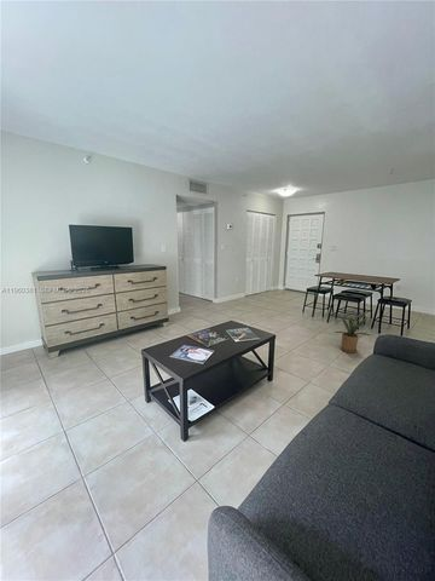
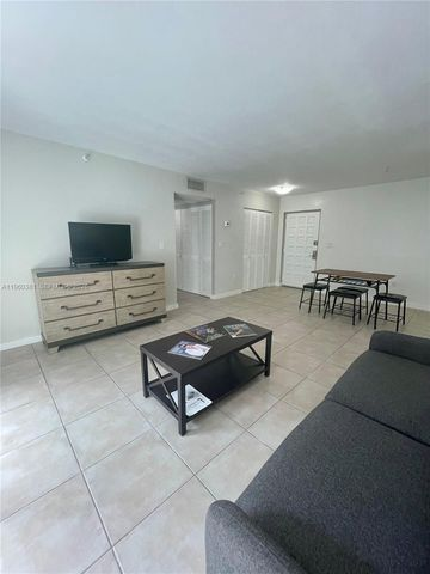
- house plant [331,311,373,353]
